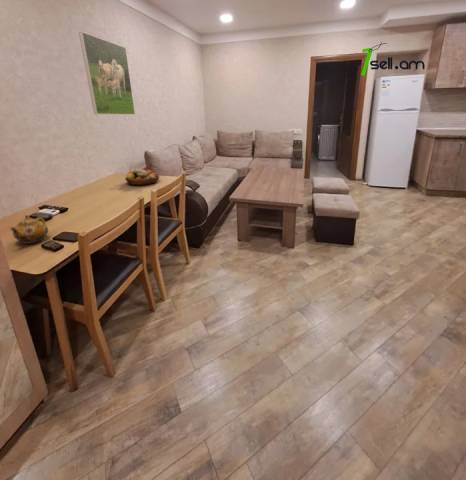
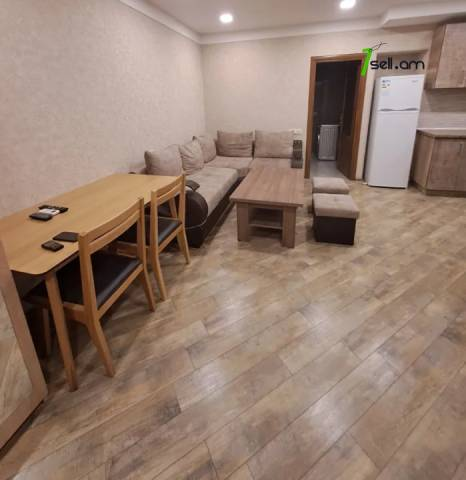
- teapot [9,214,49,245]
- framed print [78,31,136,116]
- fruit bowl [124,168,160,186]
